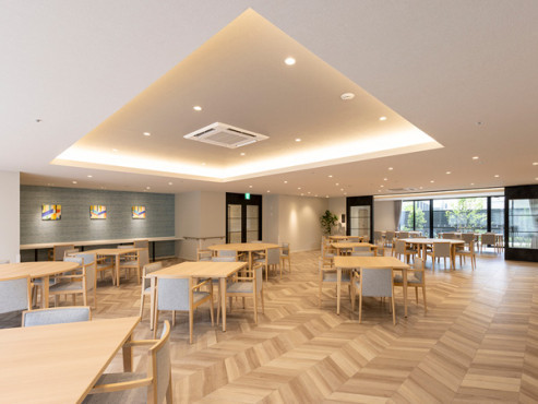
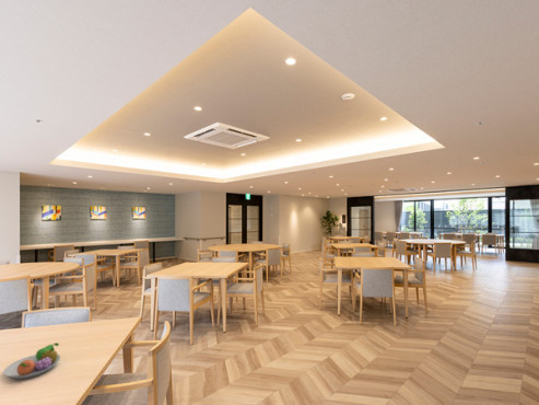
+ fruit bowl [2,342,61,380]
